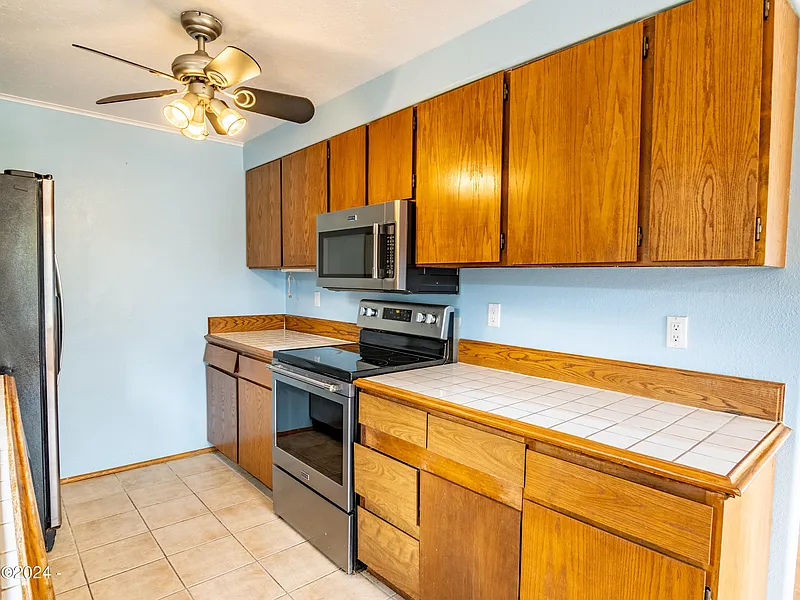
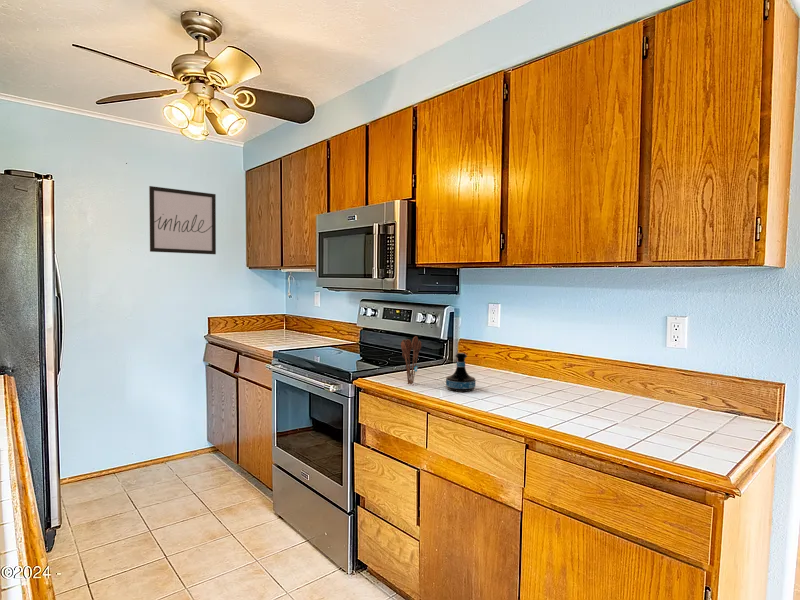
+ wall art [148,185,217,255]
+ utensil holder [400,335,422,385]
+ tequila bottle [445,352,477,393]
